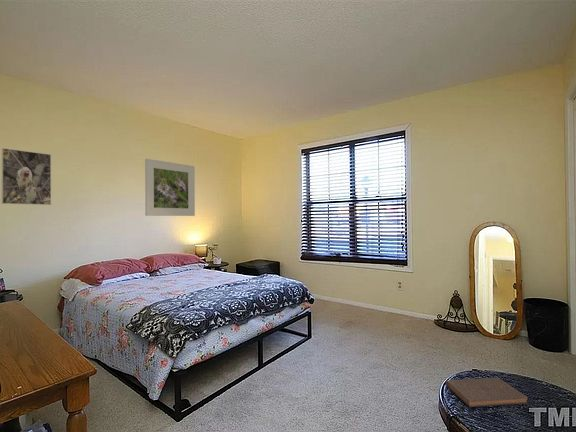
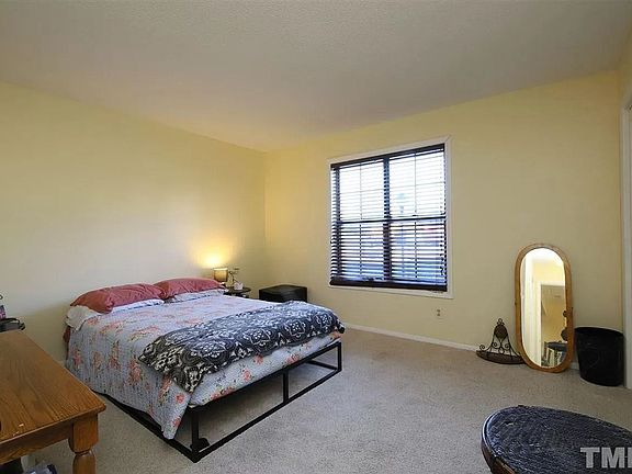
- book [445,377,528,408]
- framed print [144,158,196,217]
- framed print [1,147,52,206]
